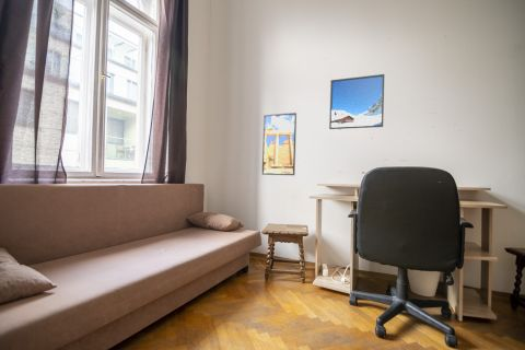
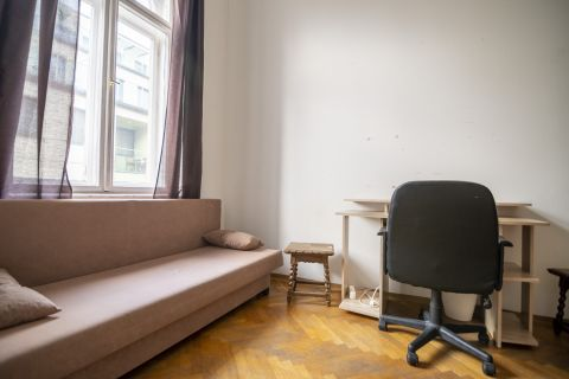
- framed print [261,112,298,176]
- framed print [328,73,385,130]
